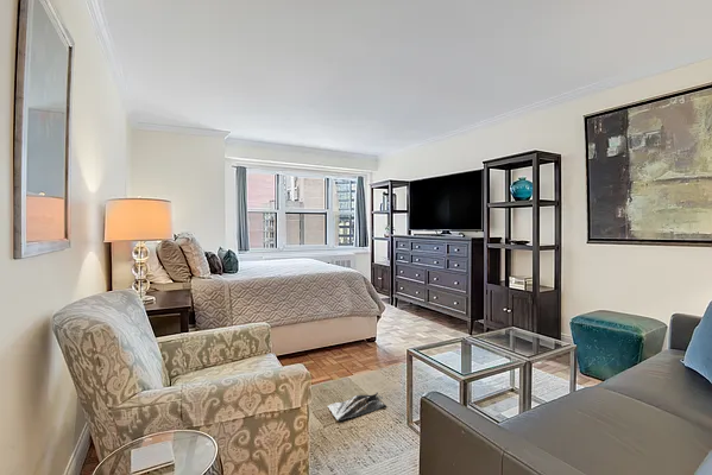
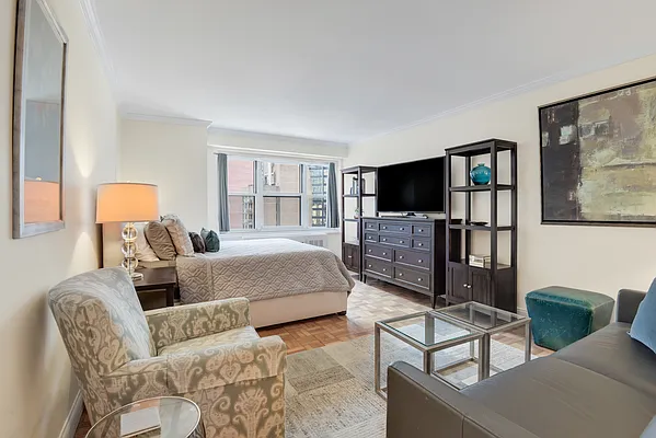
- bag [327,391,387,422]
